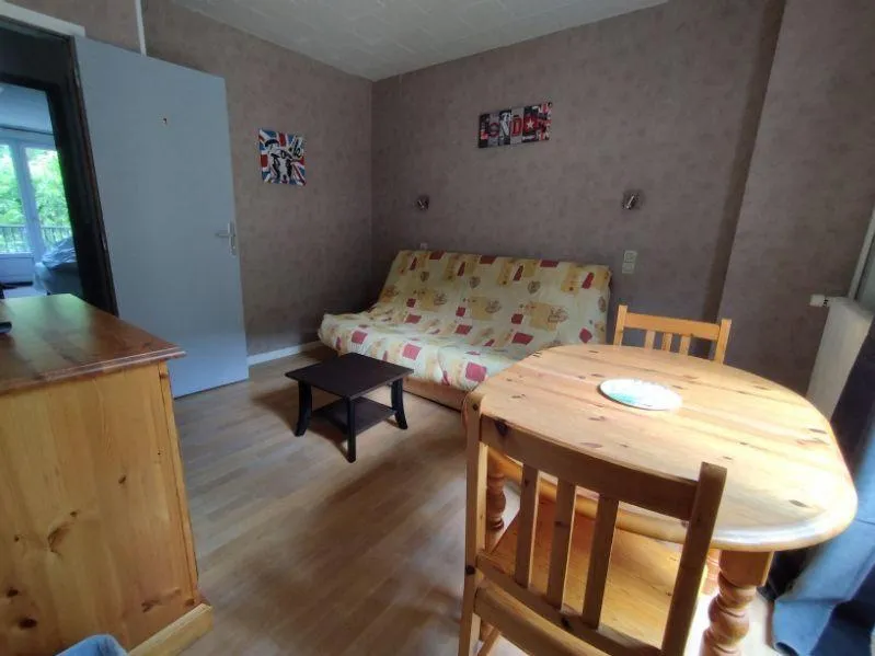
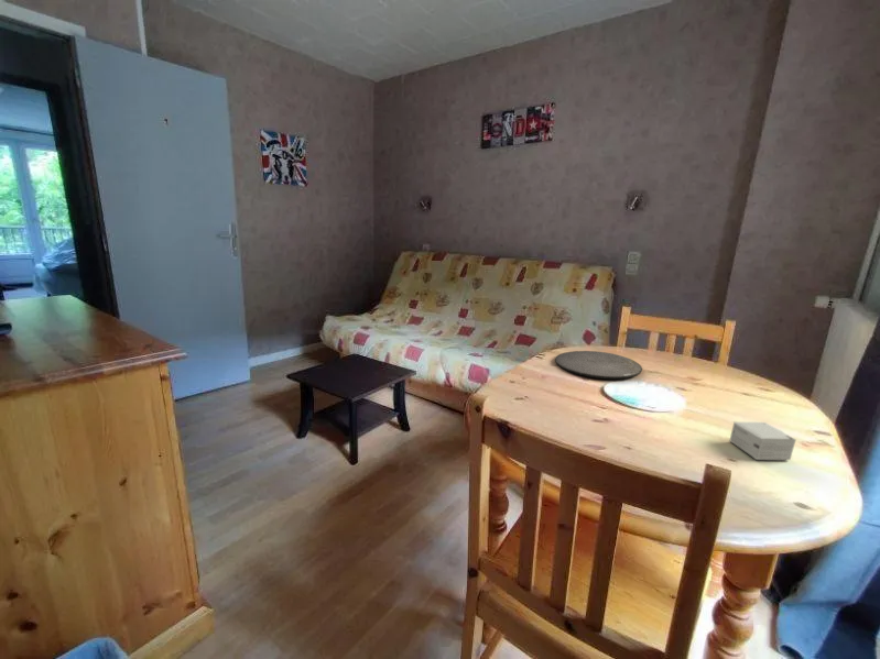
+ small box [728,421,797,461]
+ plate [554,350,643,380]
